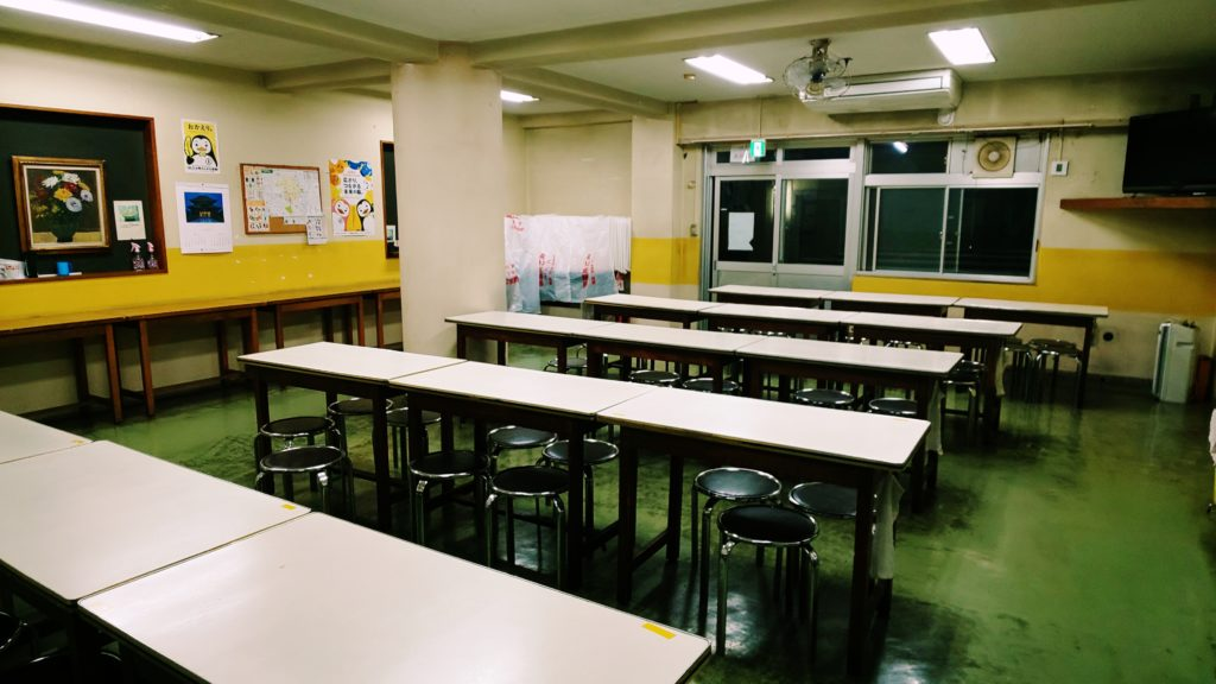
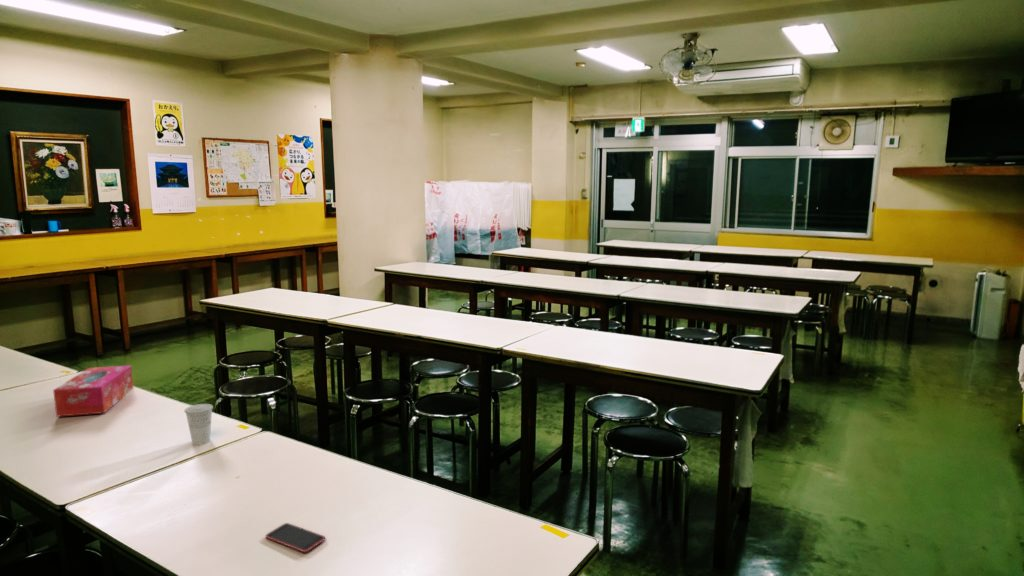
+ tissue box [52,364,134,418]
+ smartphone [264,522,326,553]
+ cup [183,403,214,446]
